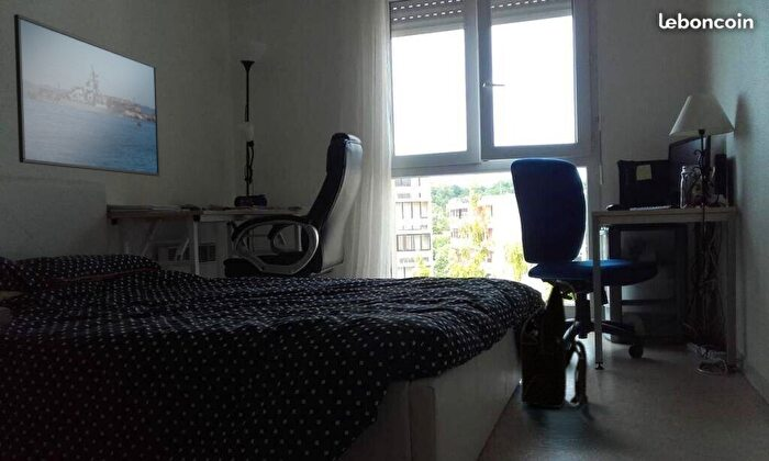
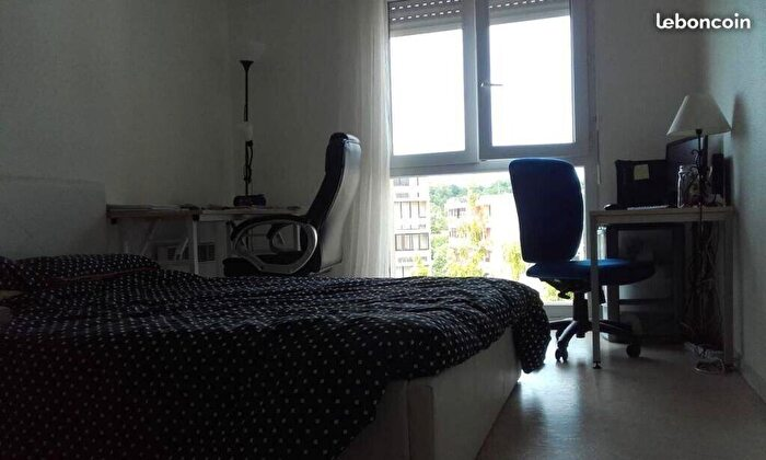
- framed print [13,13,161,177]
- shoulder bag [520,280,589,408]
